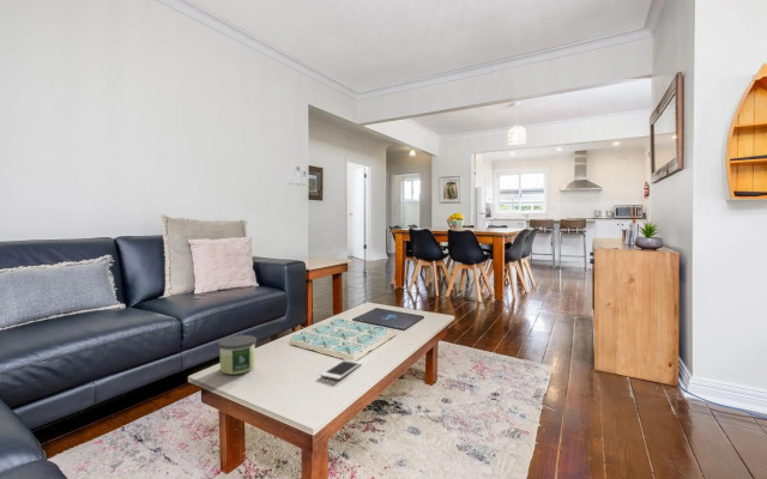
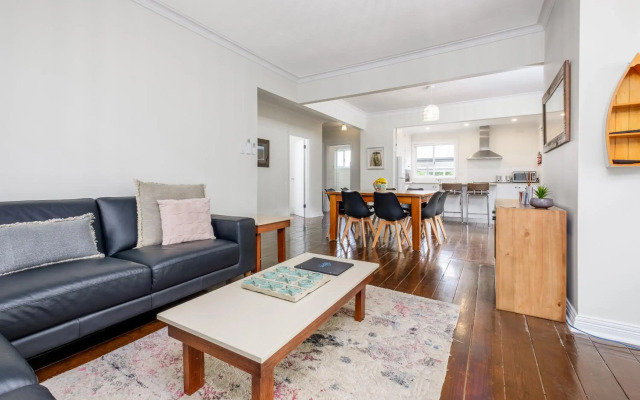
- cell phone [320,358,363,381]
- candle [217,334,258,376]
